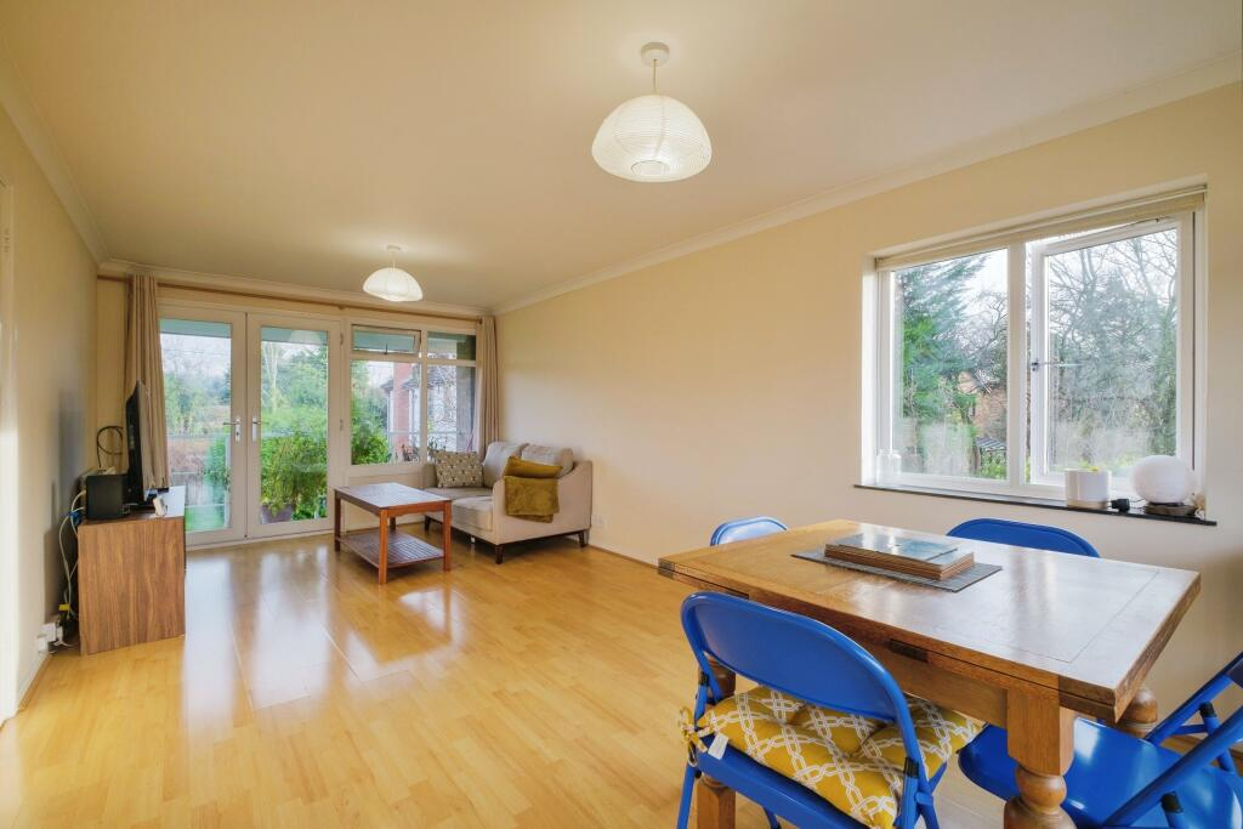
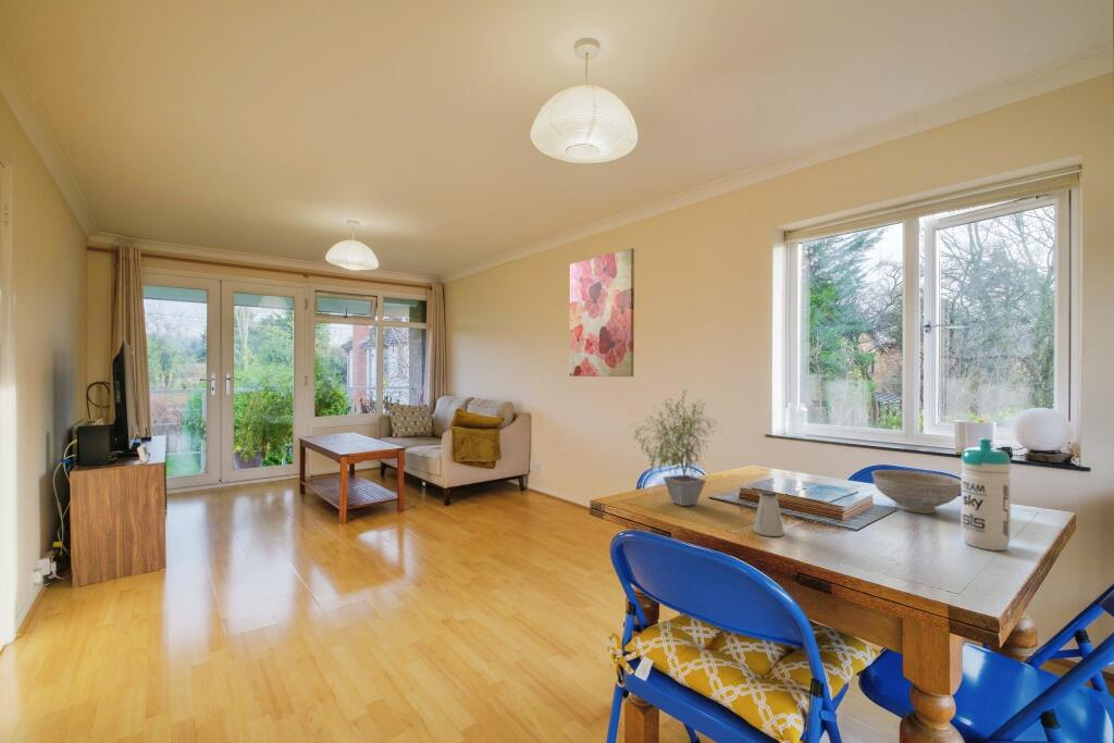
+ wall art [569,247,635,377]
+ water bottle [960,437,1012,552]
+ saltshaker [752,490,785,537]
+ potted plant [627,388,723,507]
+ decorative bowl [870,469,962,515]
